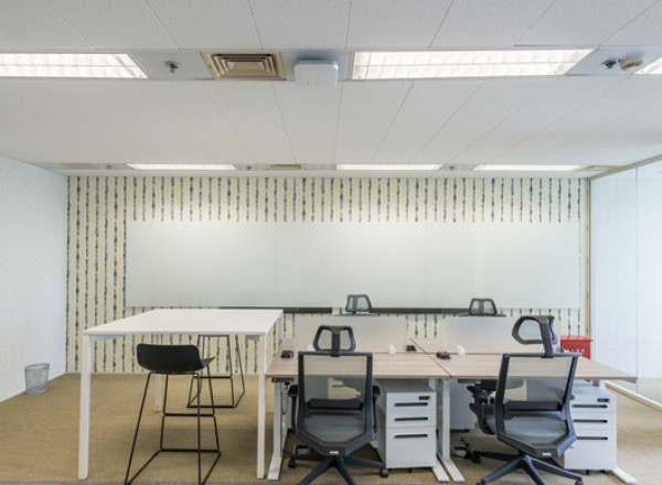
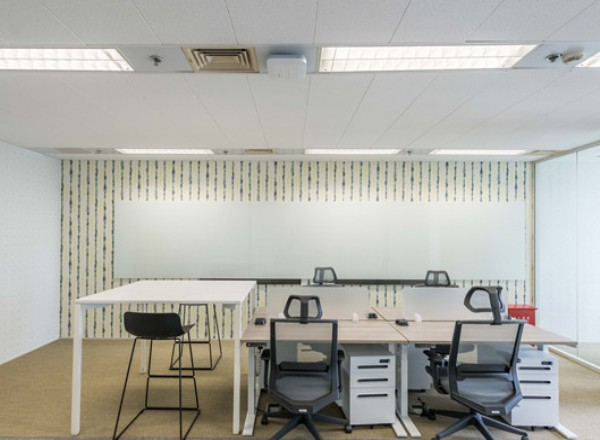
- wastebasket [23,362,51,396]
